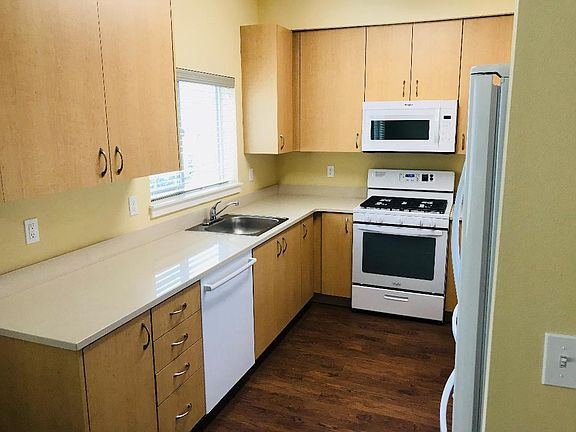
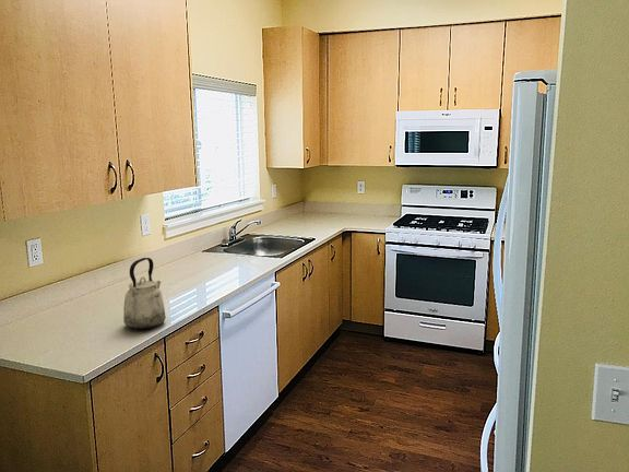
+ kettle [122,257,167,330]
